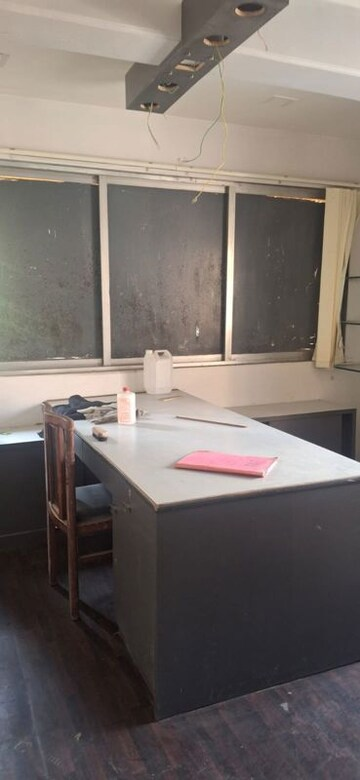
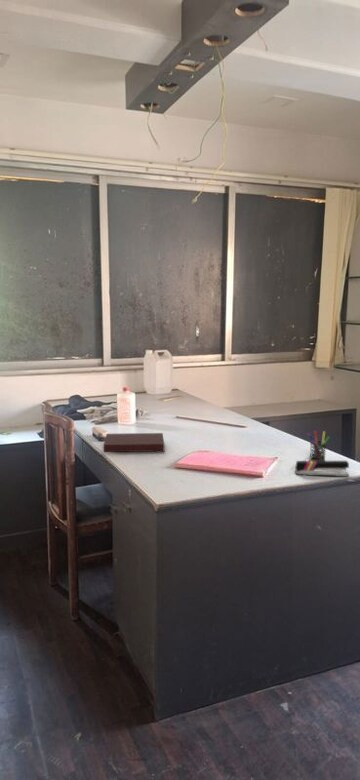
+ stapler [294,460,350,478]
+ pen holder [307,430,331,461]
+ notebook [103,432,165,453]
